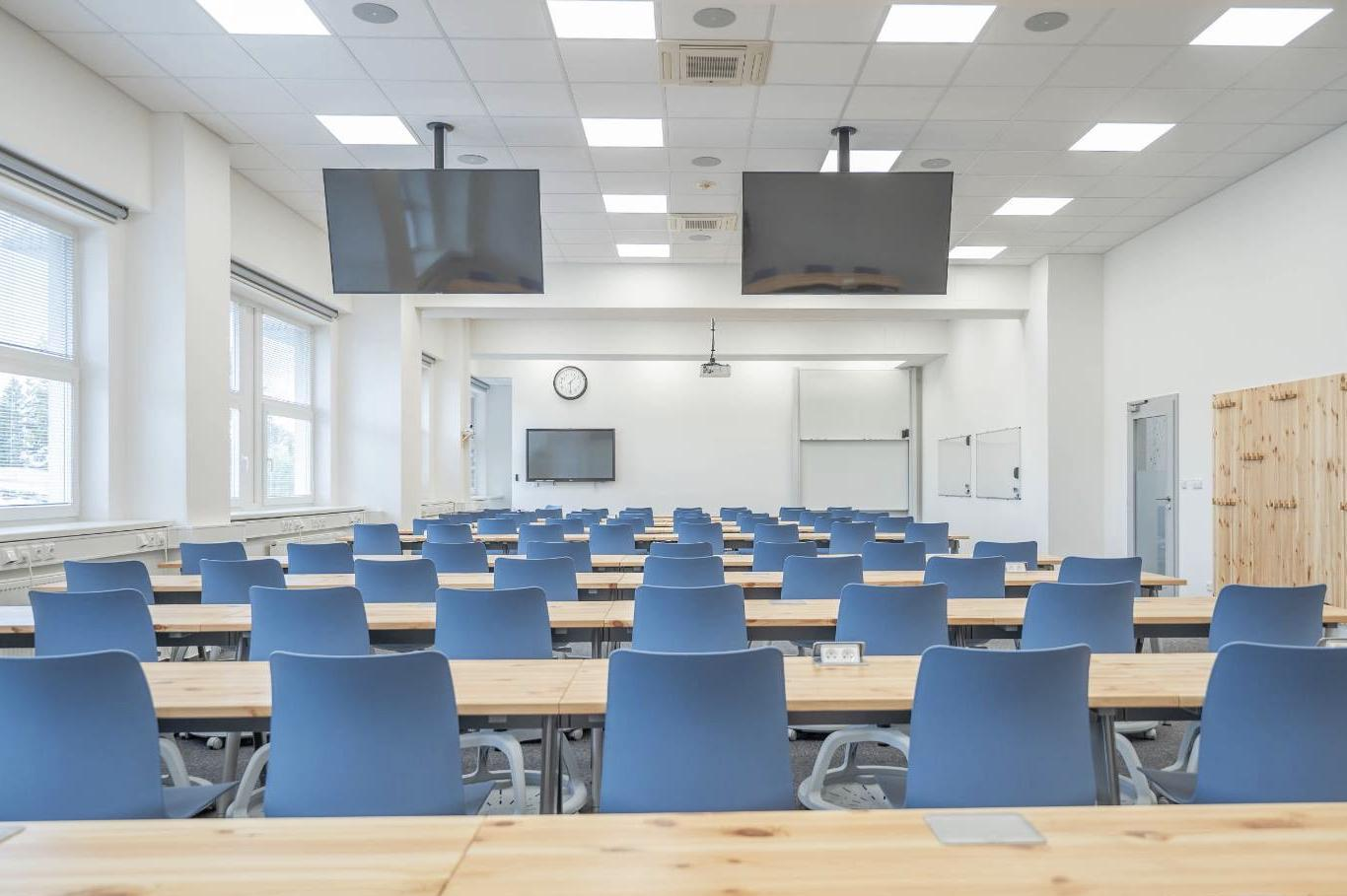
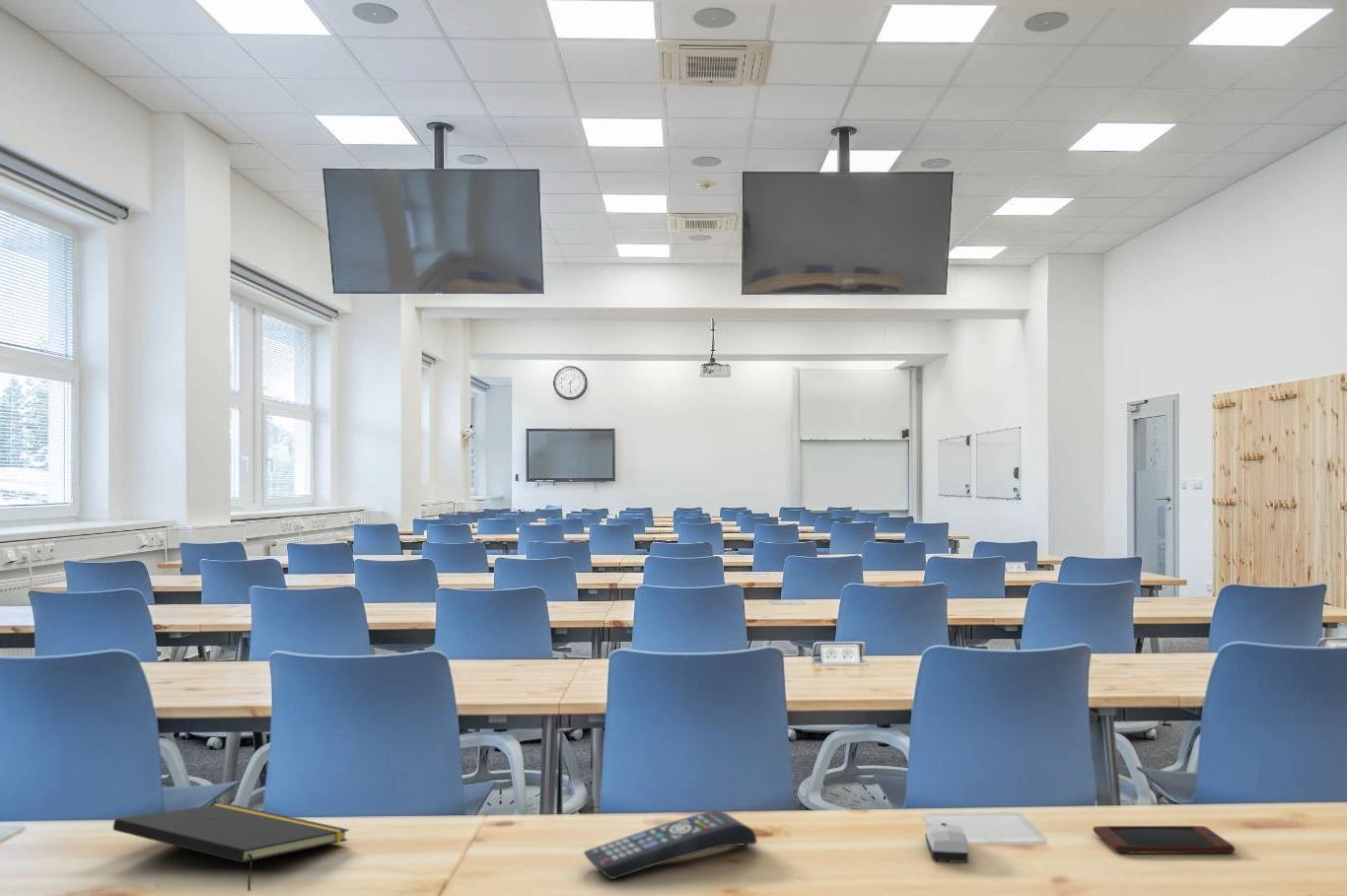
+ smartphone [1092,825,1237,854]
+ computer mouse [924,822,969,863]
+ notepad [112,802,350,892]
+ remote control [583,809,758,880]
